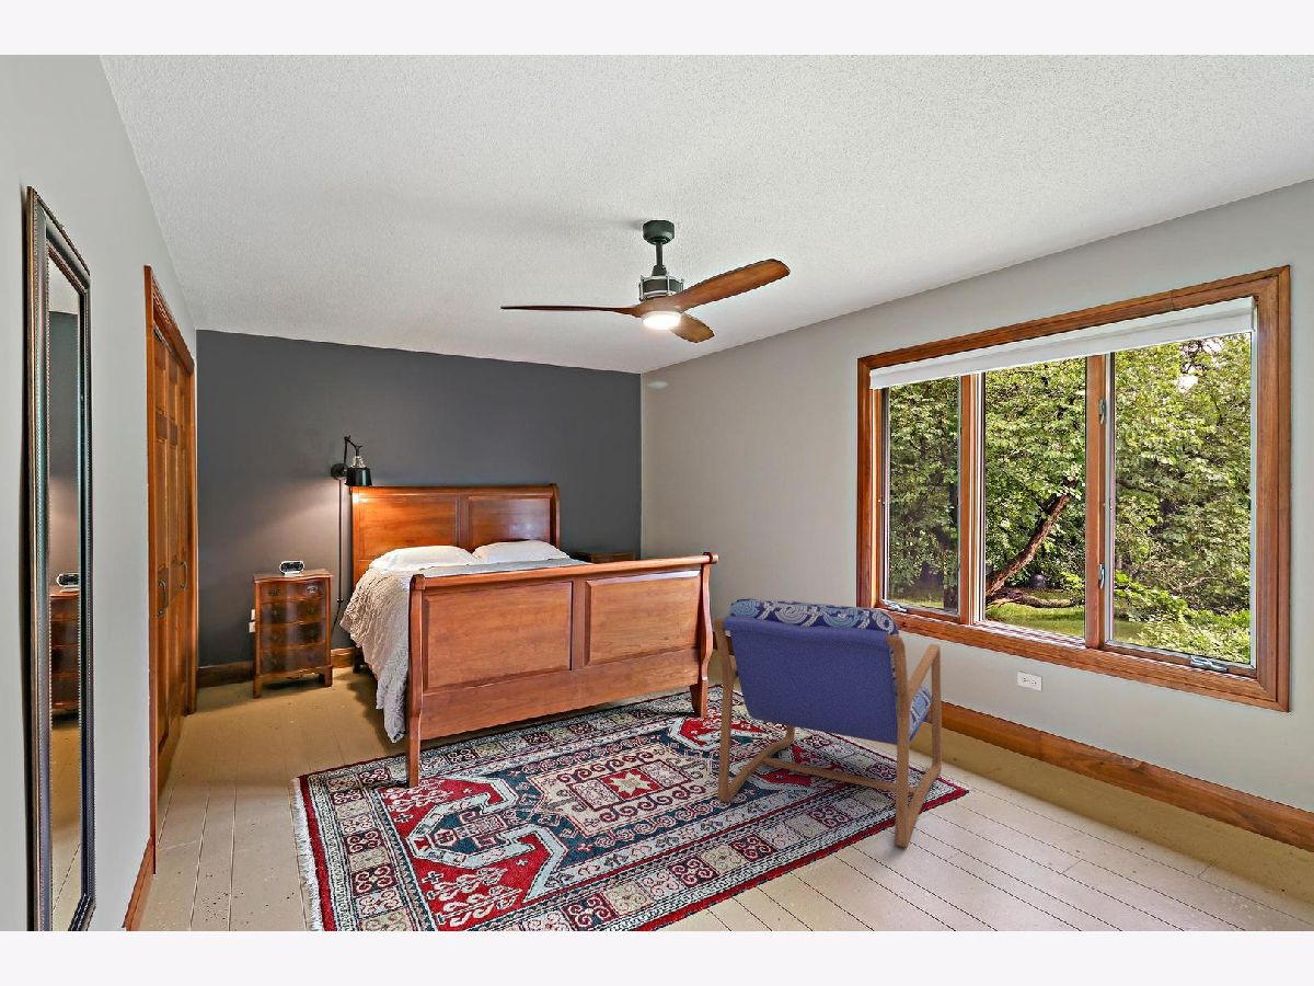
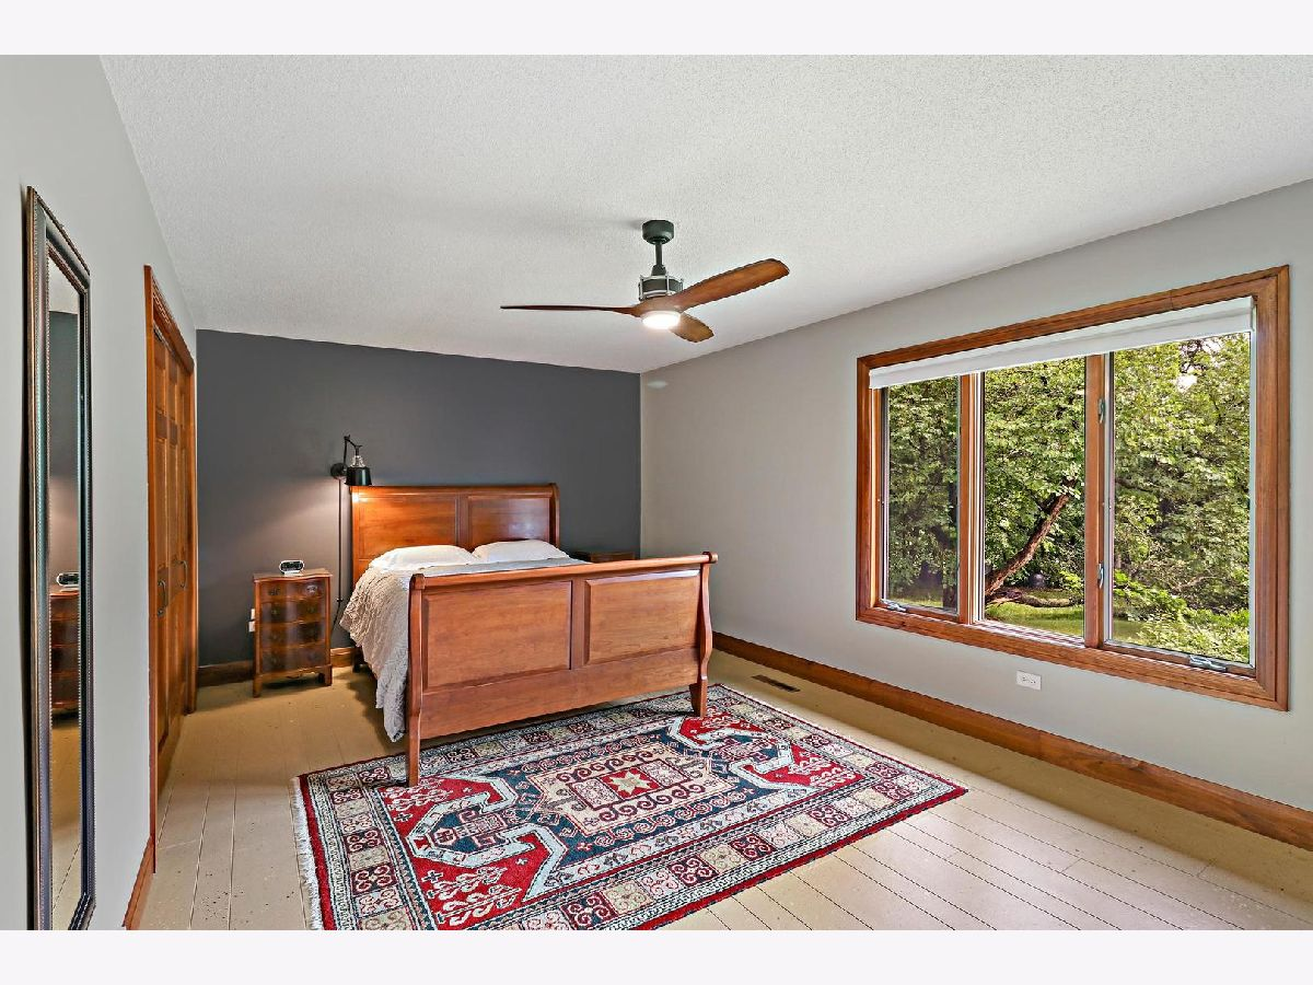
- armchair [713,597,943,848]
